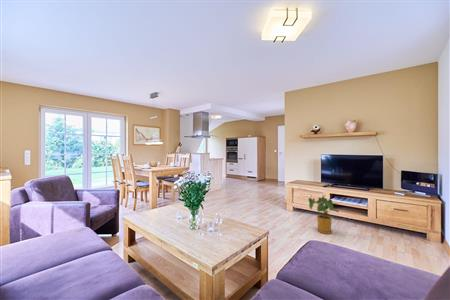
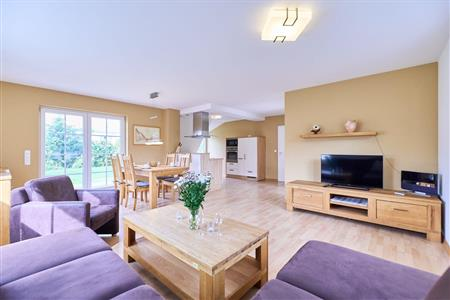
- house plant [308,194,341,235]
